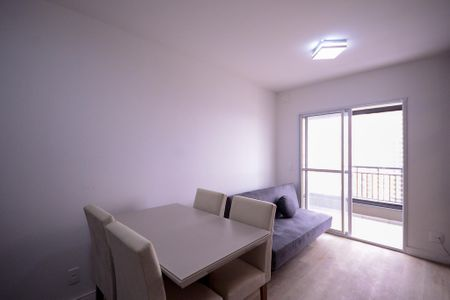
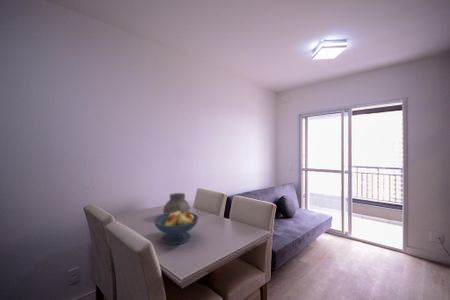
+ fruit bowl [153,210,200,246]
+ vase [162,192,191,214]
